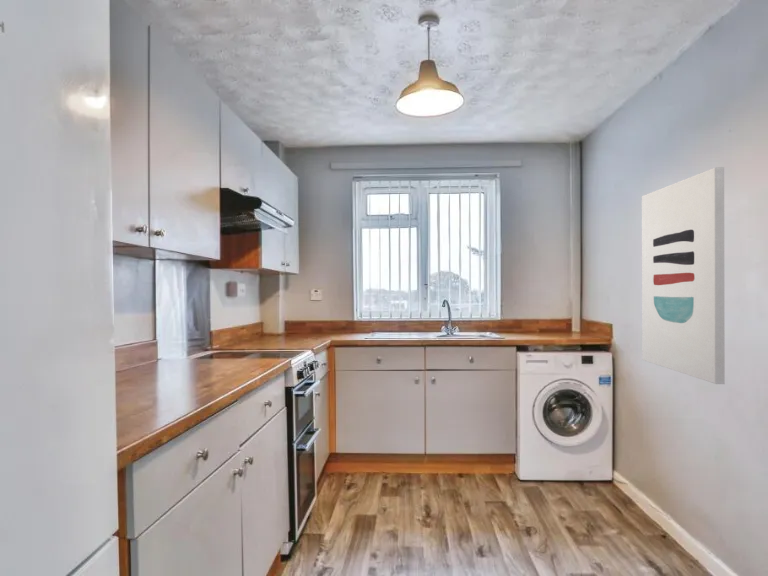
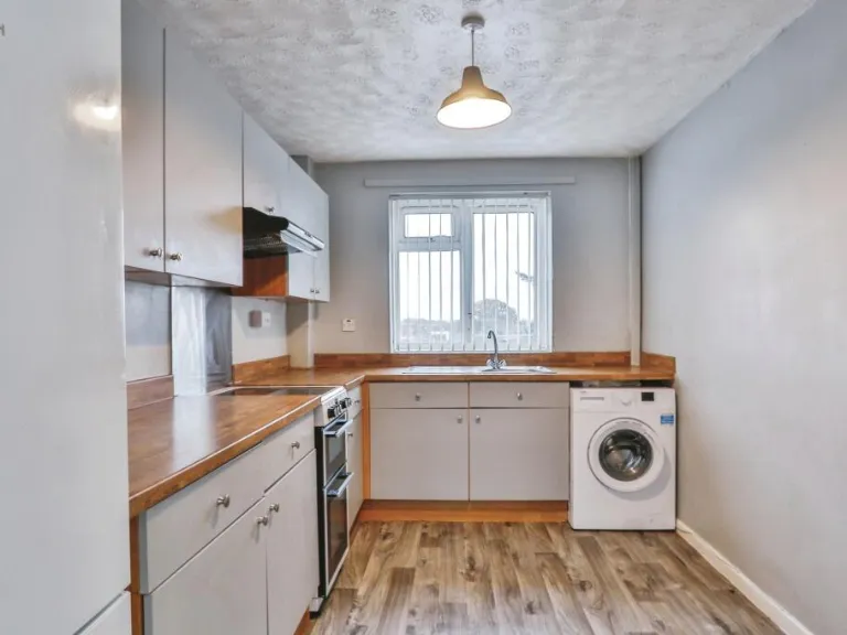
- wall art [641,166,726,385]
